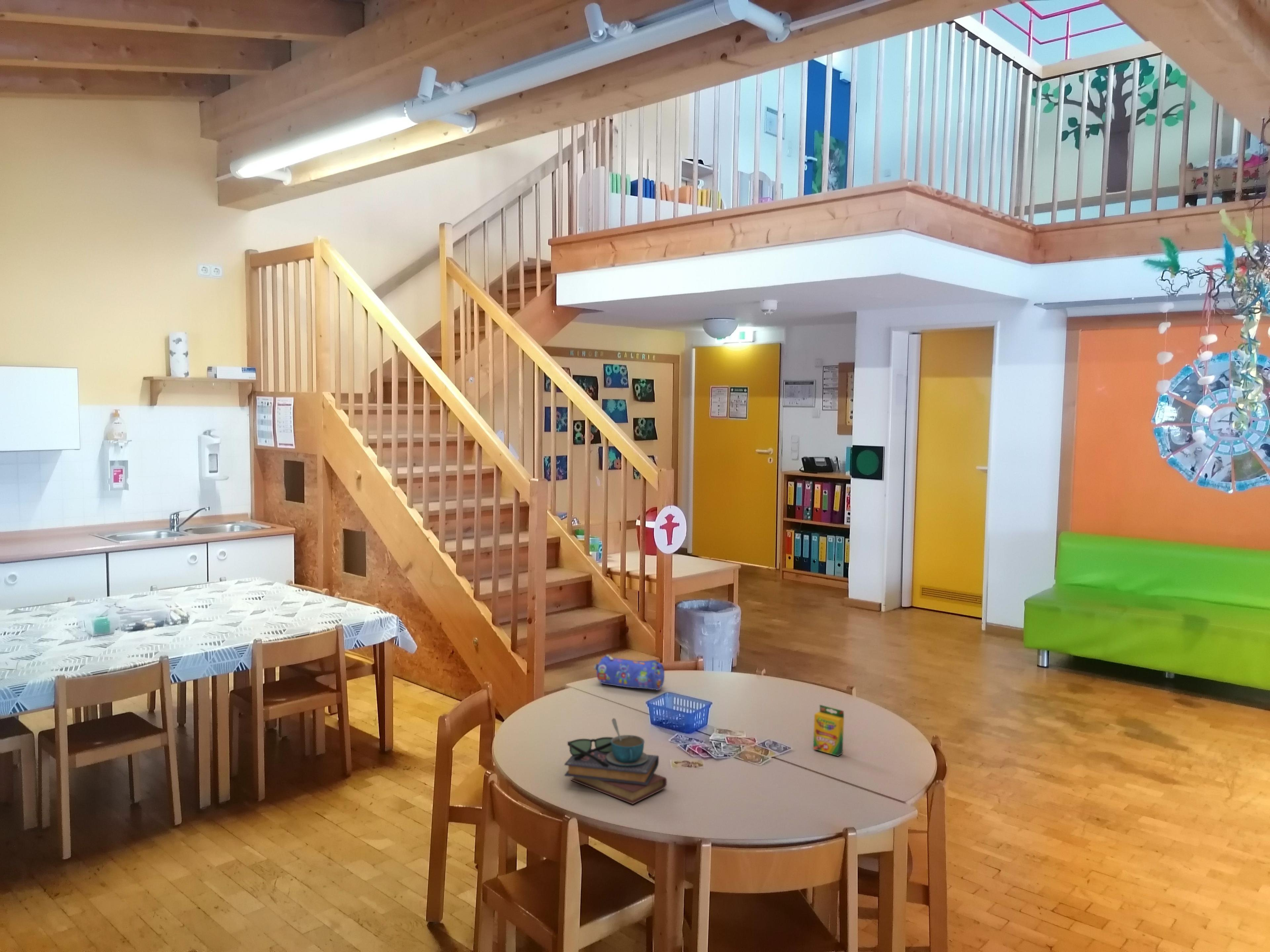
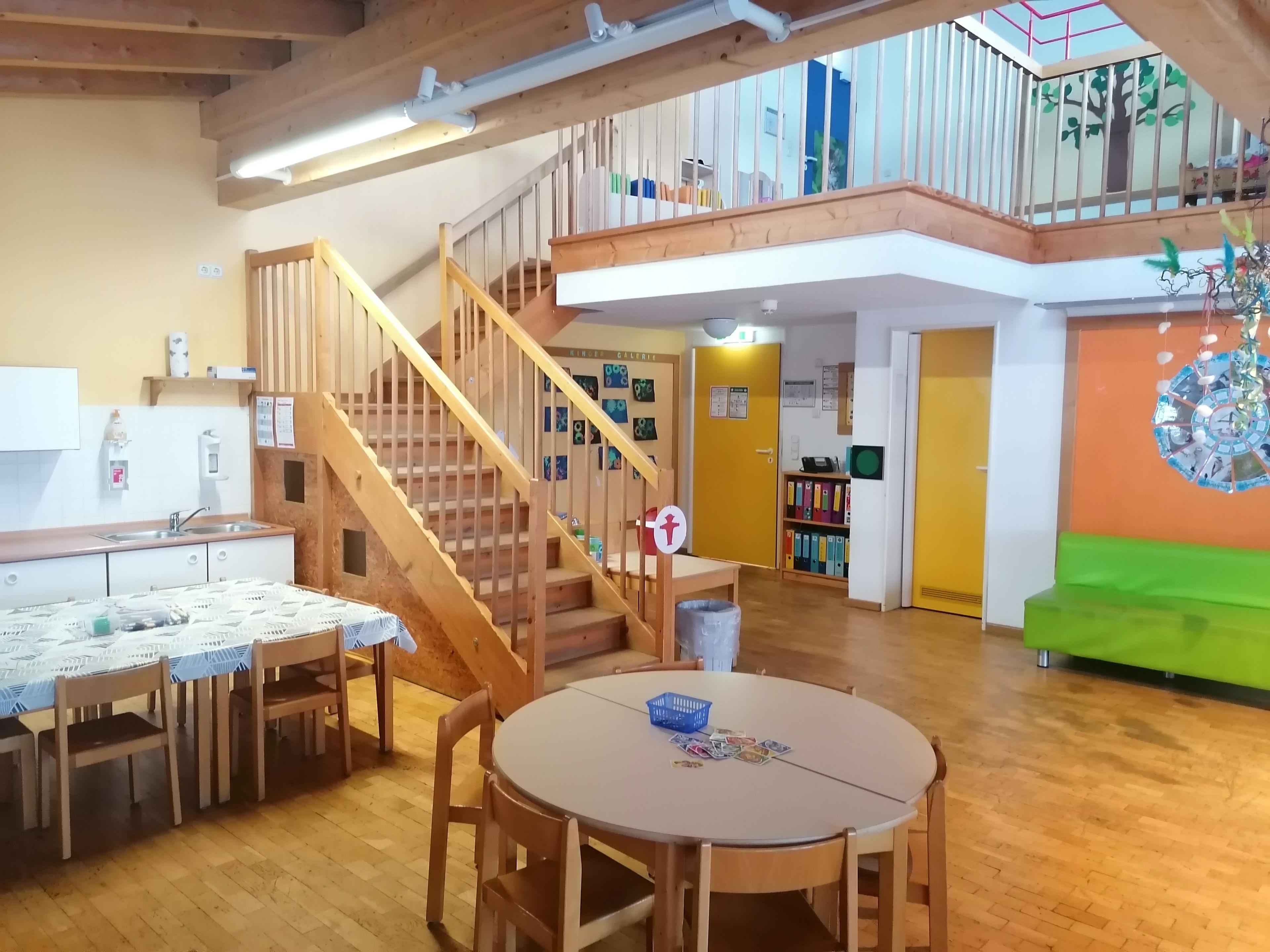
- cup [564,718,667,805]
- pencil case [593,654,665,691]
- crayon box [813,704,844,757]
